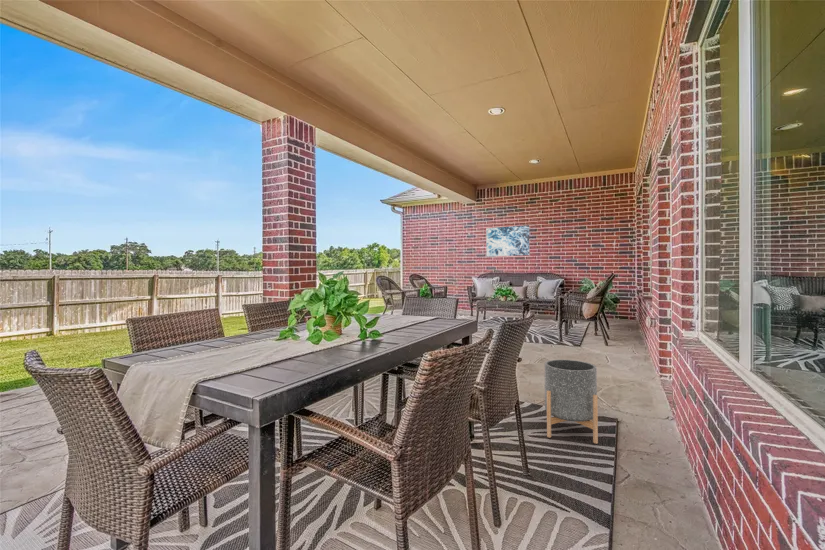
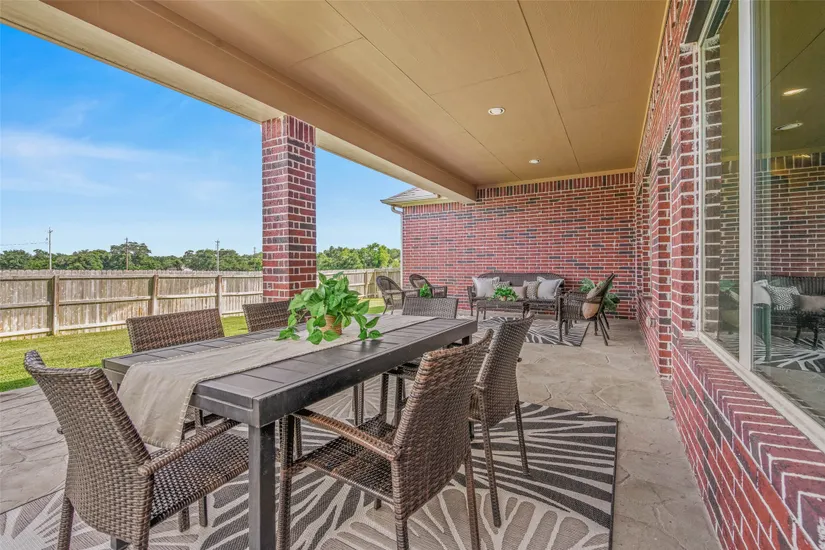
- wall art [485,224,530,257]
- planter [544,359,599,444]
